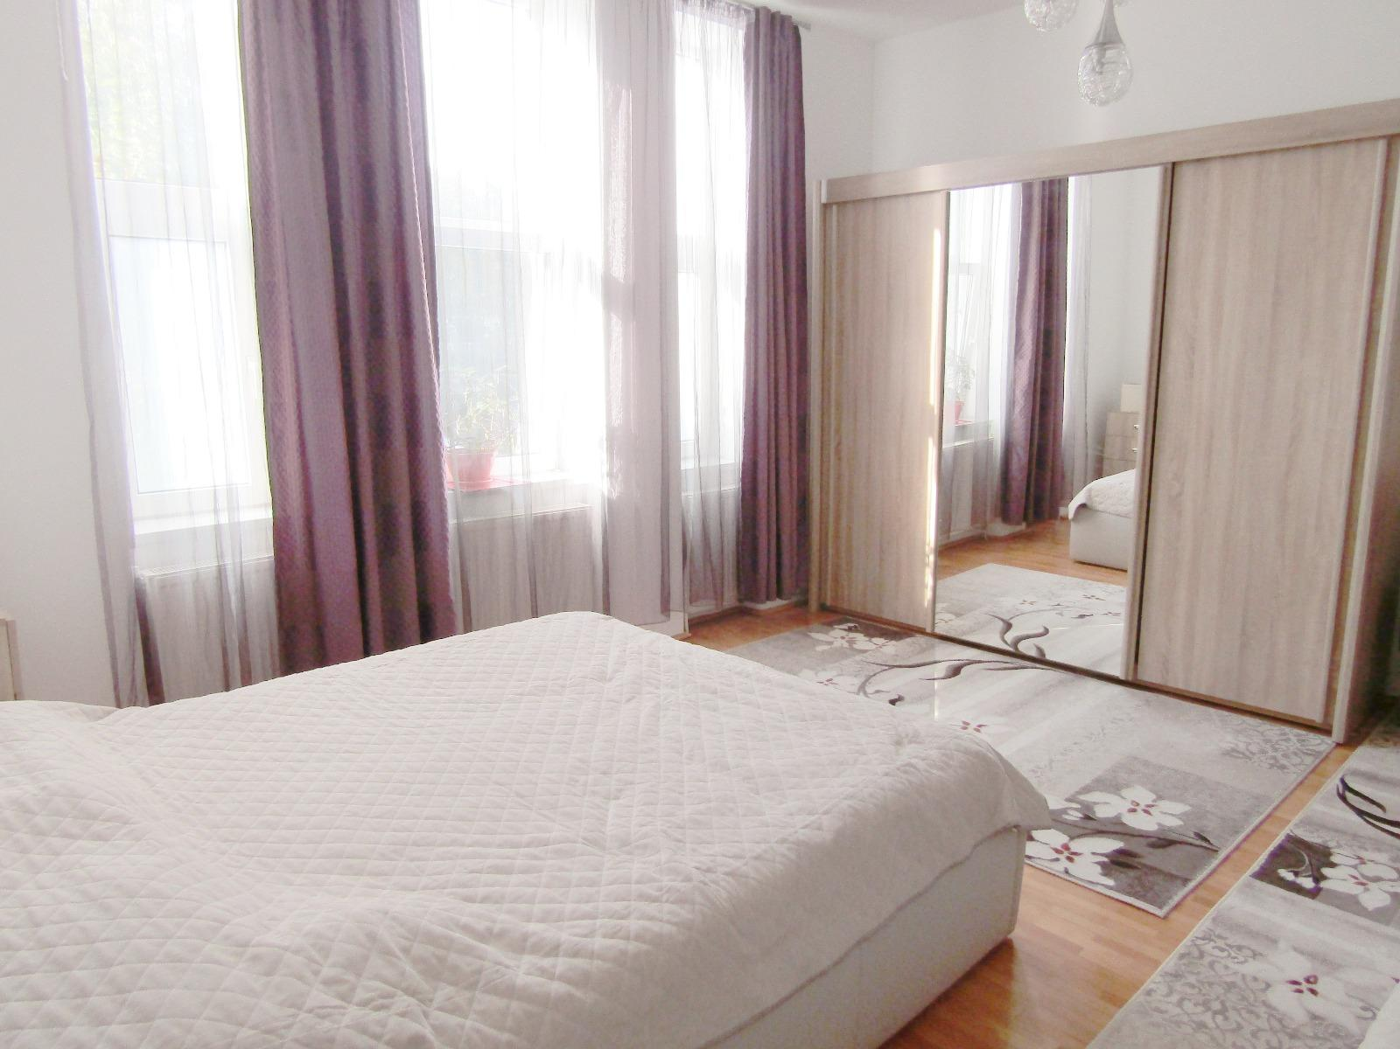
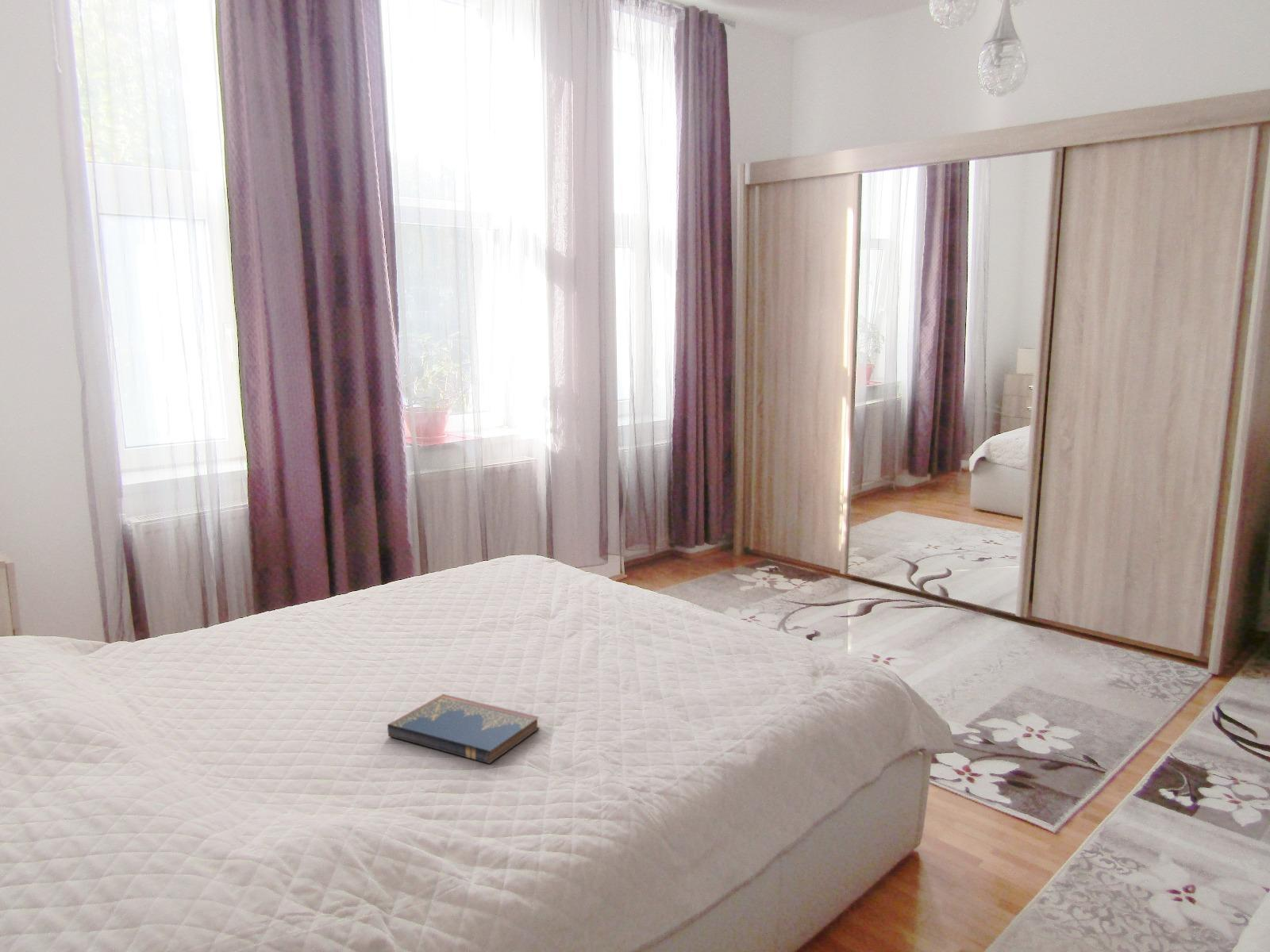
+ hardcover book [387,693,541,765]
